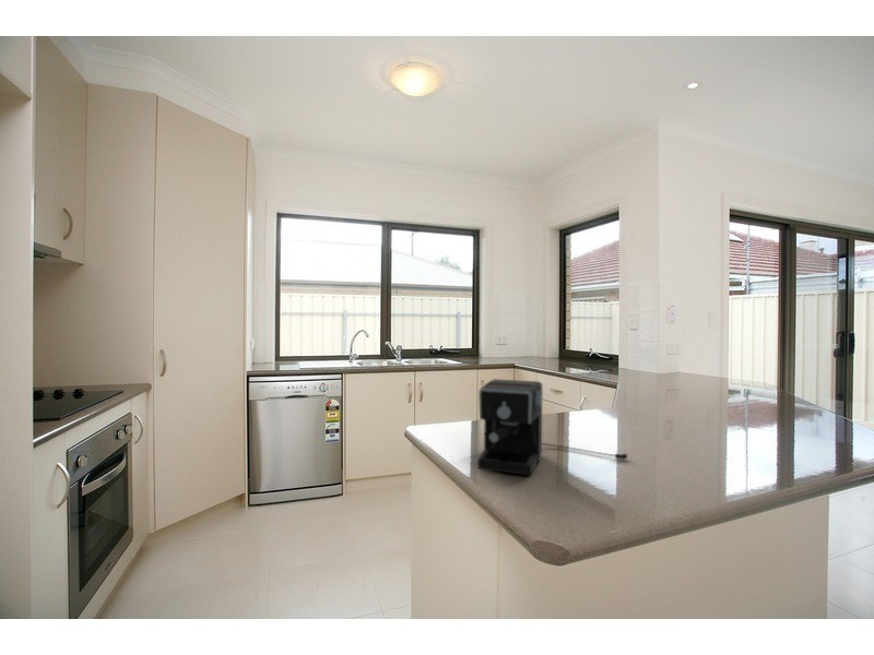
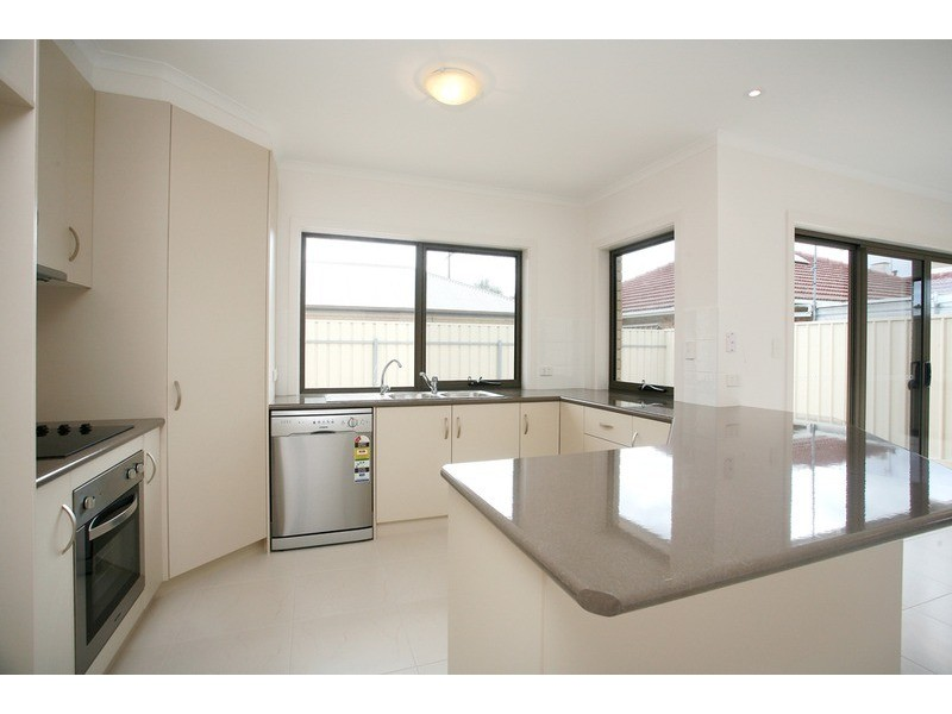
- coffee maker [477,378,628,476]
